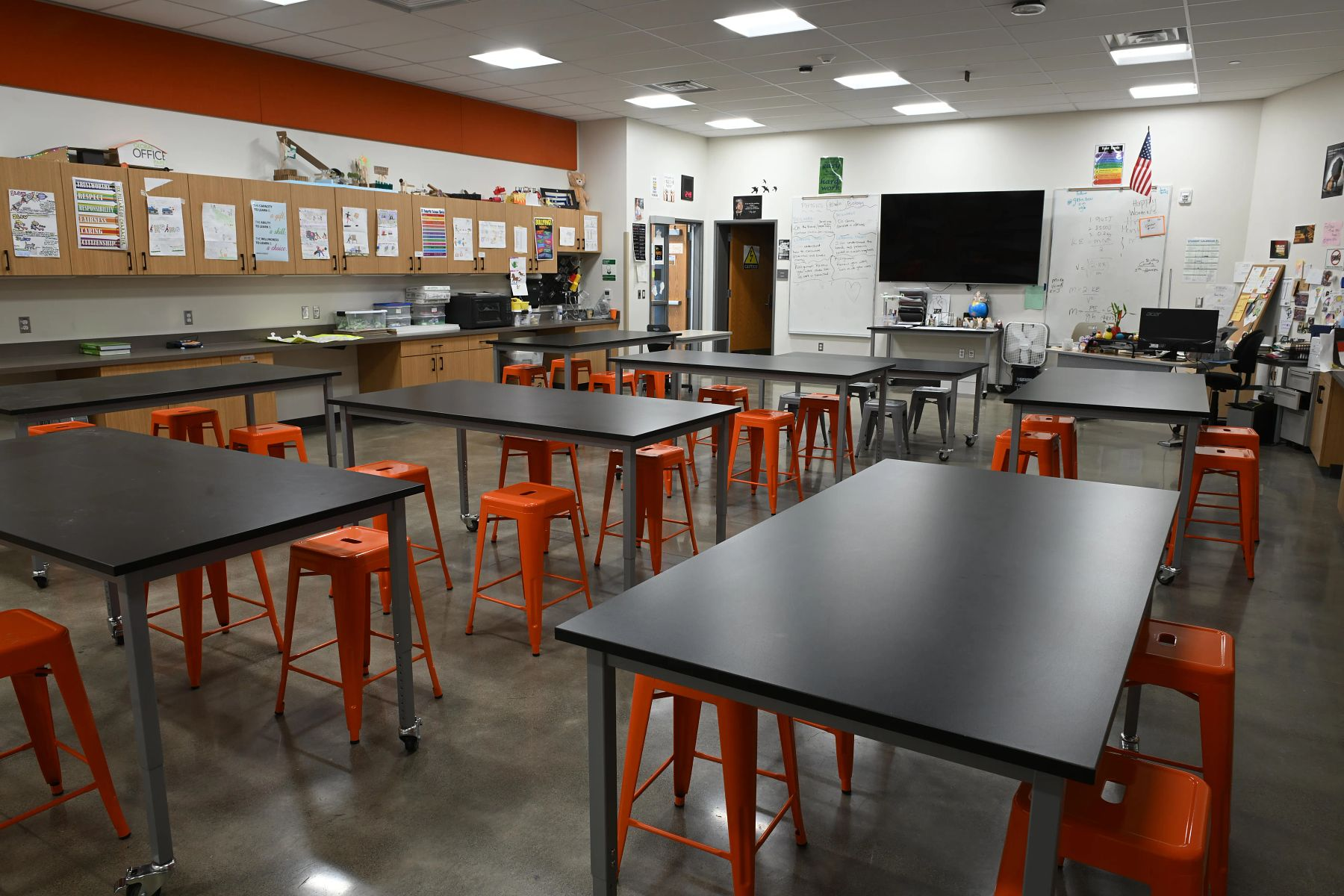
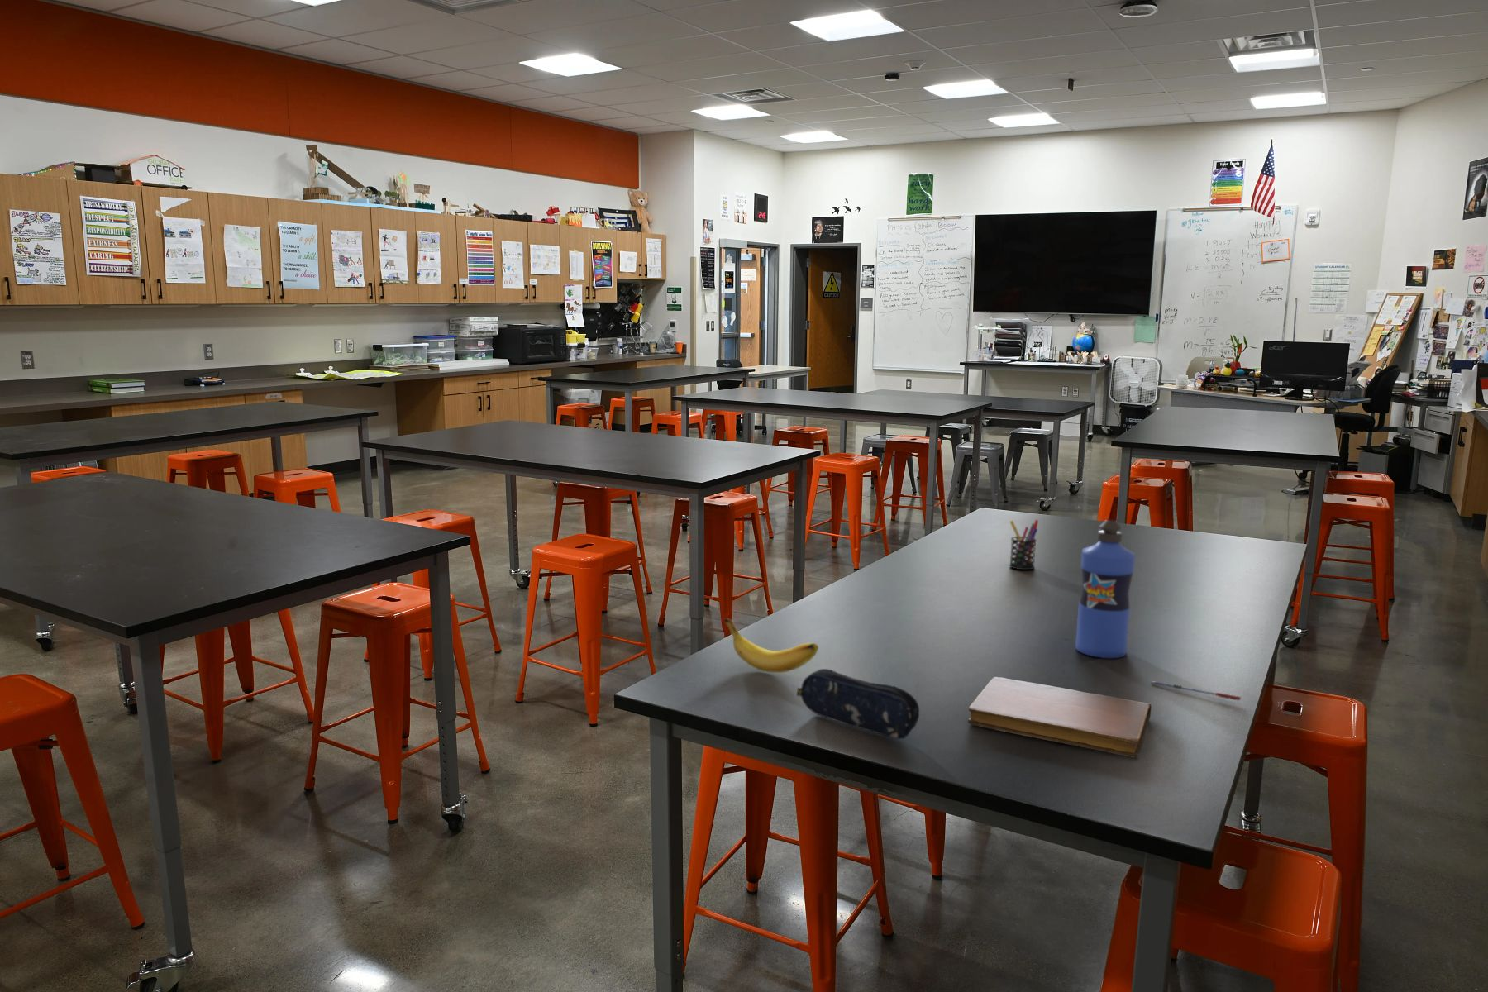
+ banana [723,618,819,674]
+ water bottle [1075,519,1136,659]
+ pen holder [1009,518,1040,570]
+ notebook [968,676,1153,758]
+ pen [1150,681,1241,701]
+ pencil case [796,668,920,740]
